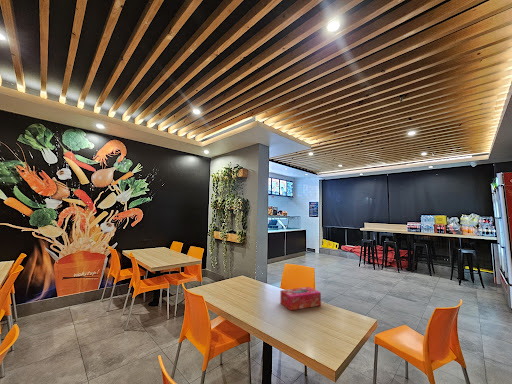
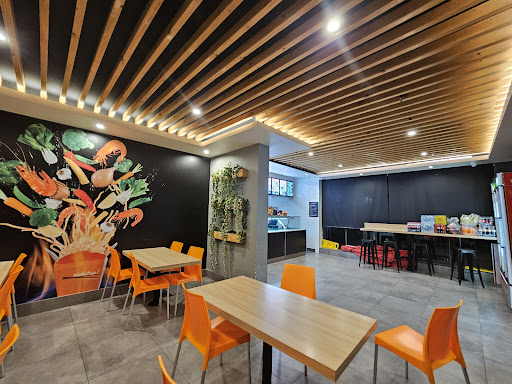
- tissue box [279,286,322,312]
